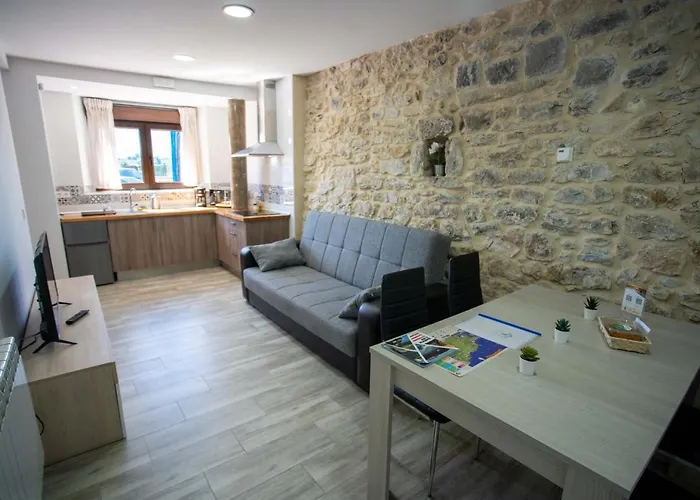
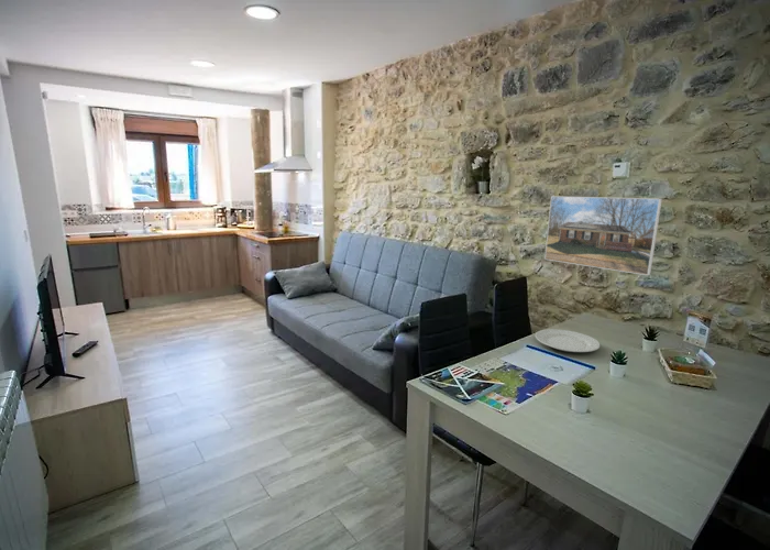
+ chinaware [535,328,601,353]
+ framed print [543,195,663,276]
